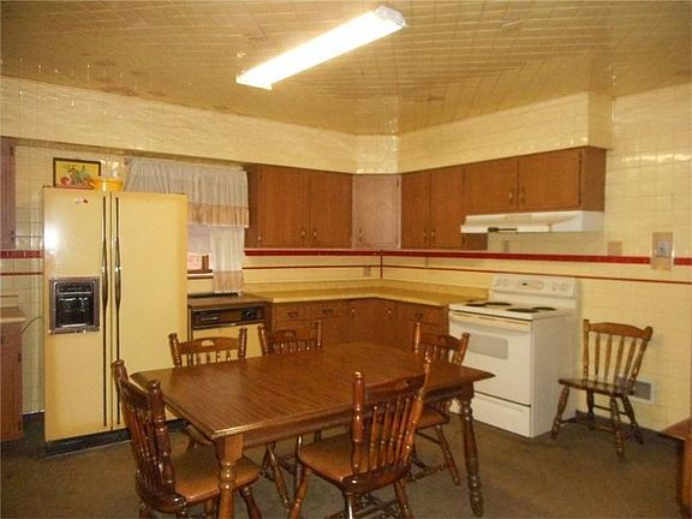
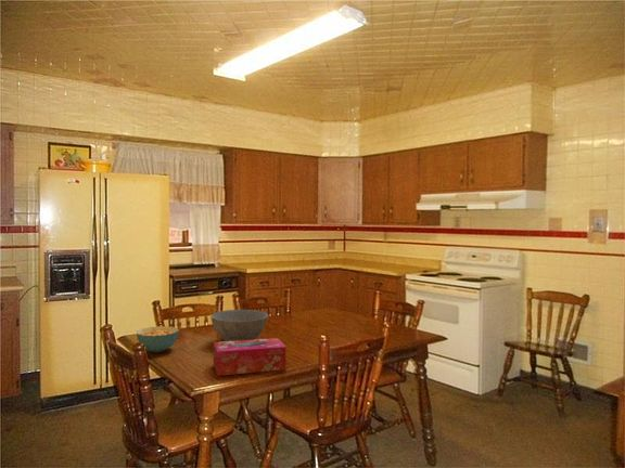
+ tissue box [213,337,286,377]
+ bowl [209,309,269,341]
+ cereal bowl [136,325,180,353]
